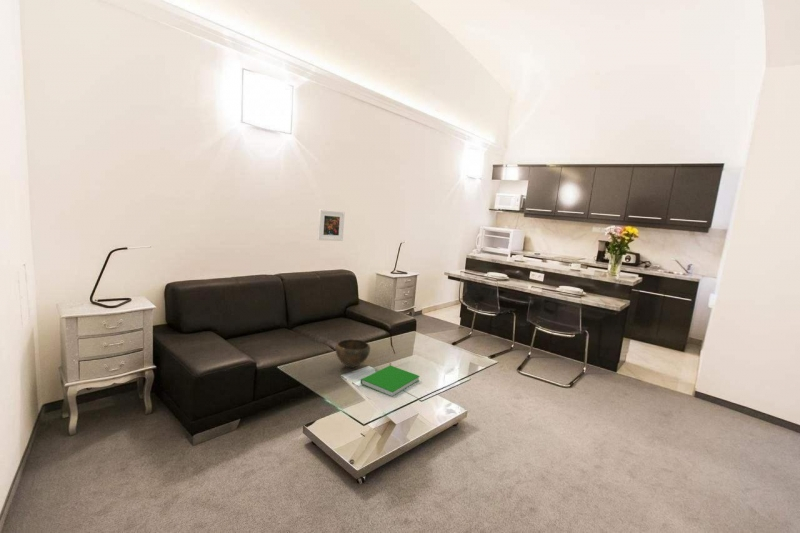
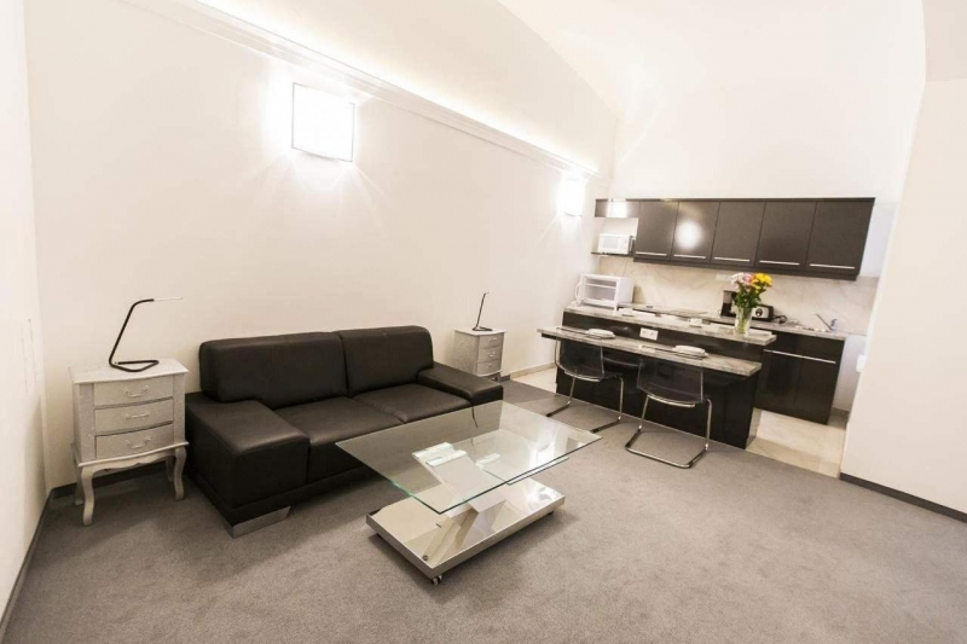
- book [360,364,420,397]
- bowl [334,338,371,369]
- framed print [317,209,346,242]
